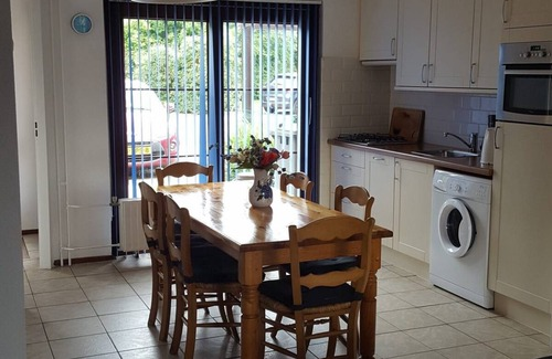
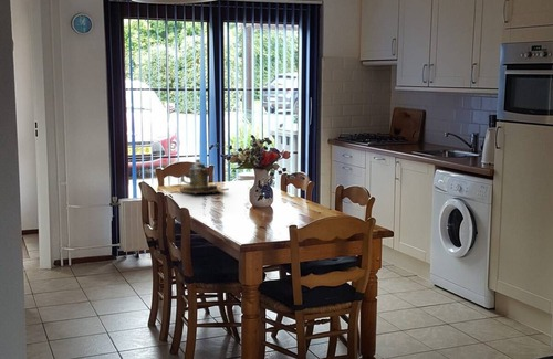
+ teapot [178,158,229,196]
